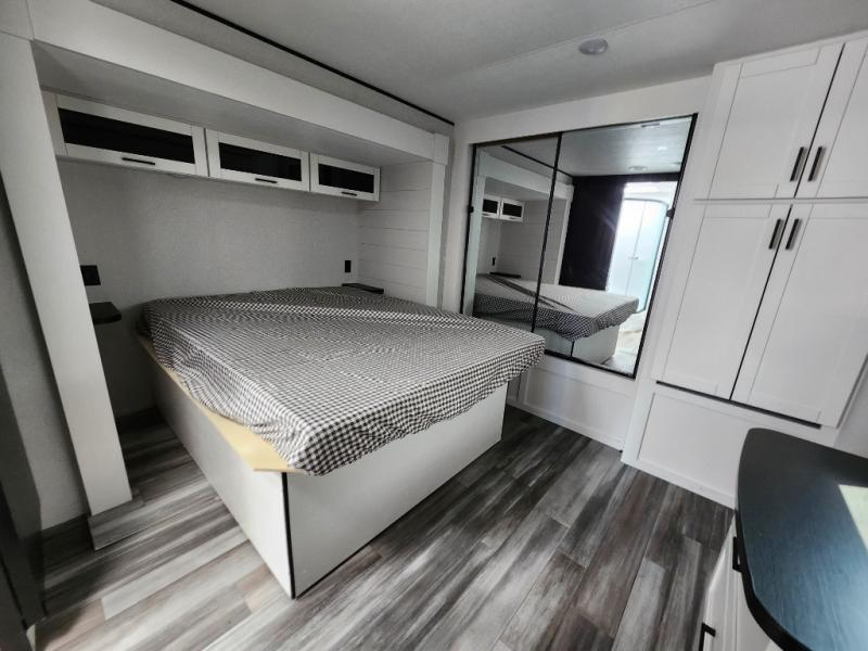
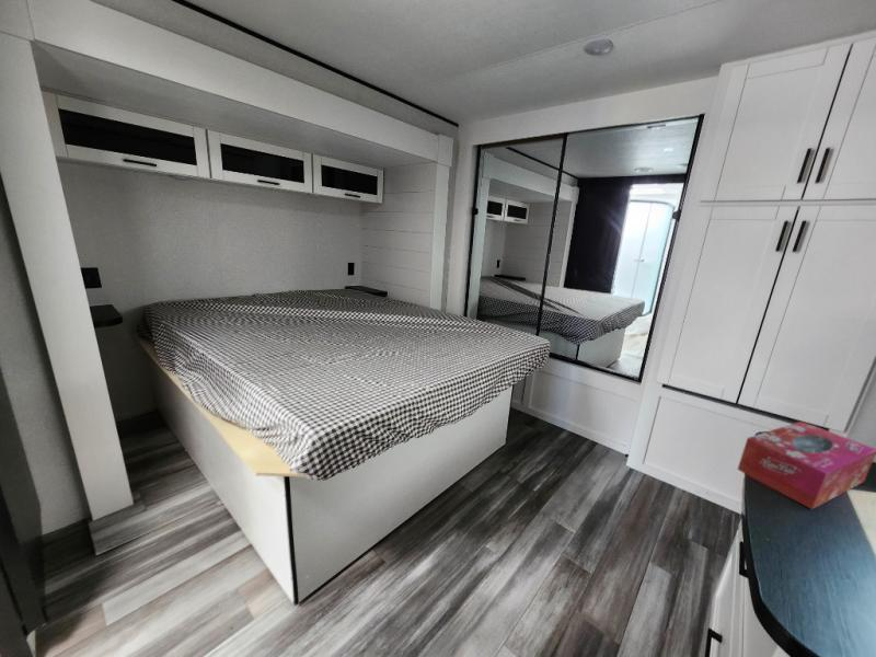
+ tissue box [736,420,876,510]
